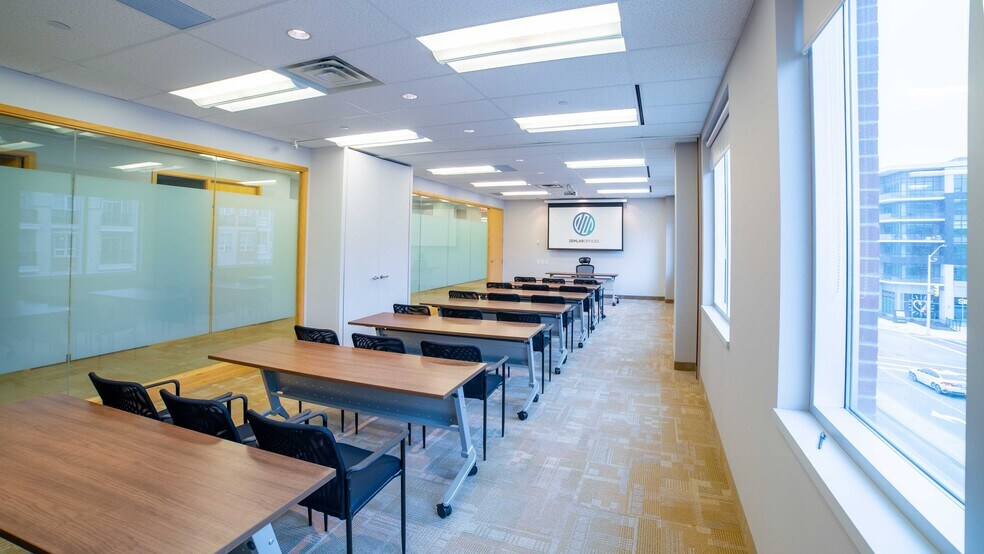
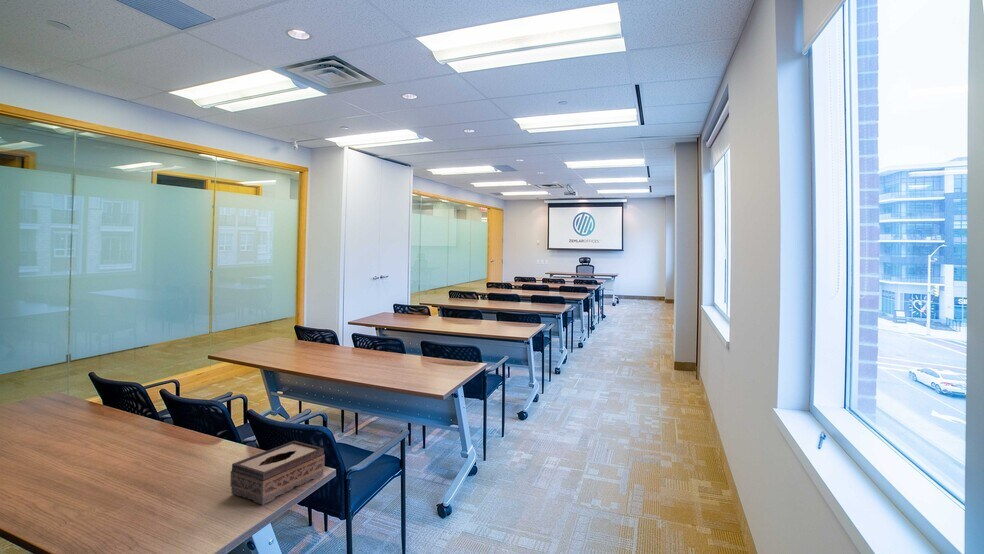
+ tissue box [229,440,326,506]
